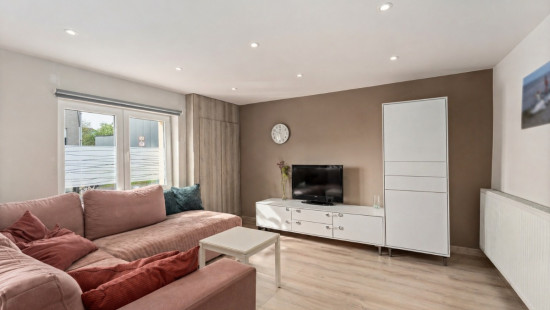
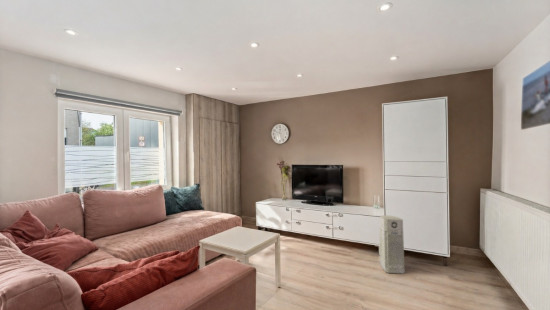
+ air purifier [378,214,406,275]
